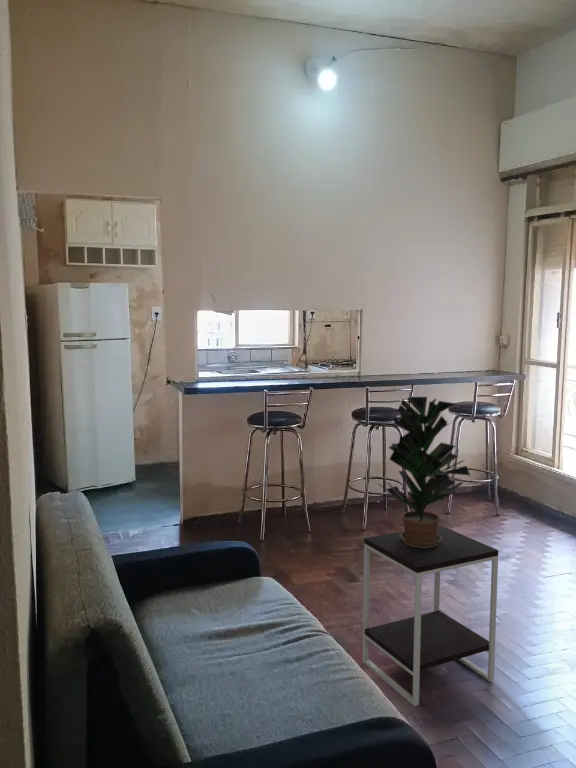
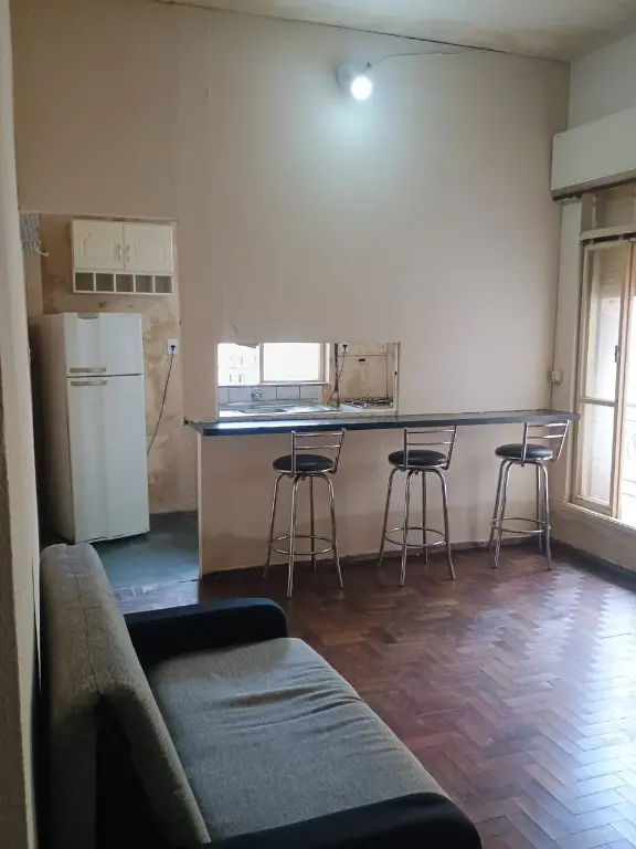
- potted plant [377,396,471,548]
- side table [362,524,499,707]
